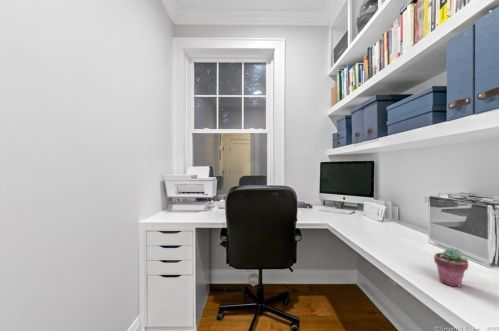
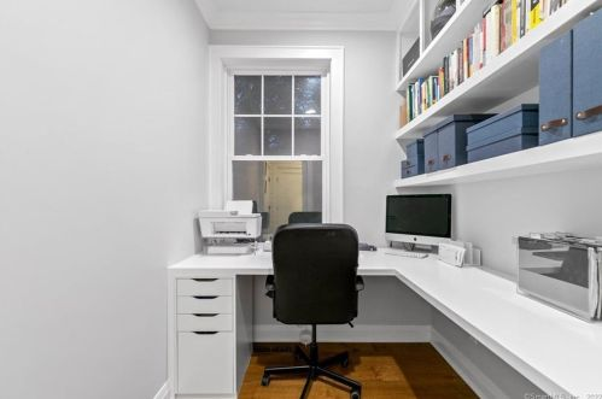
- potted succulent [433,247,469,288]
